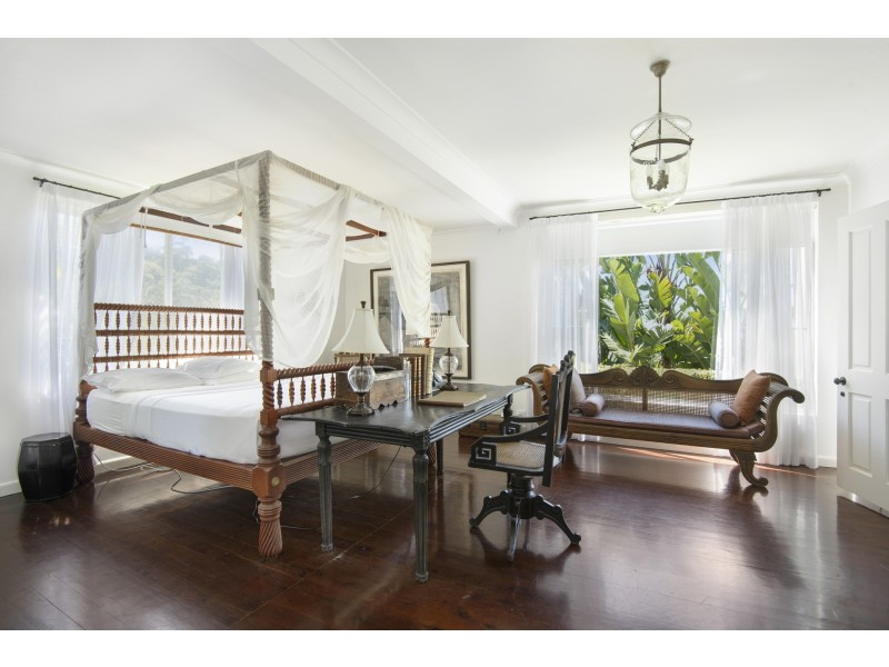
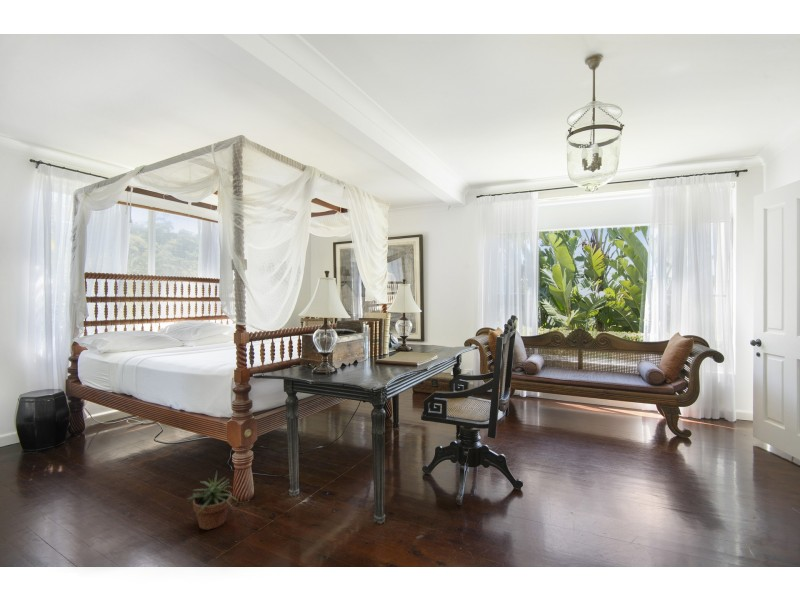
+ potted plant [187,470,240,531]
